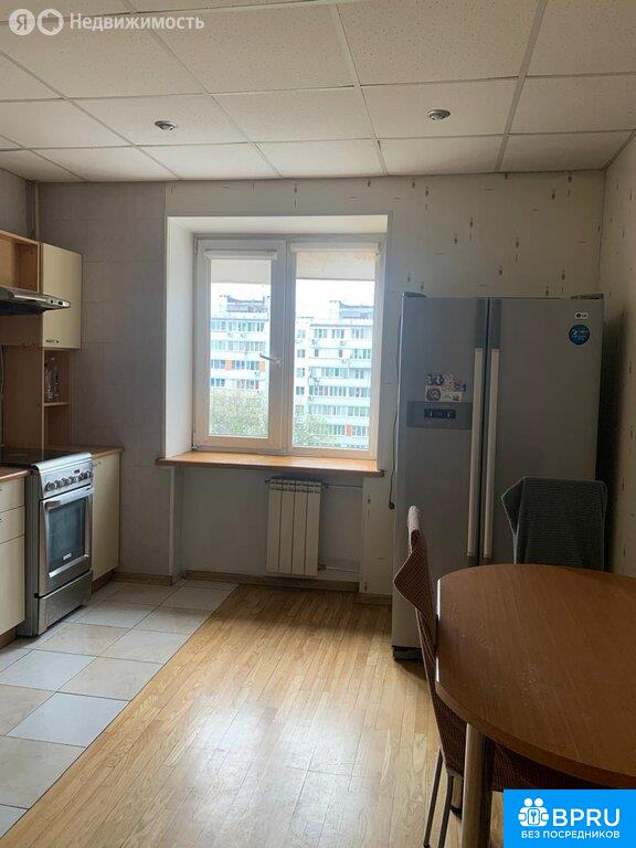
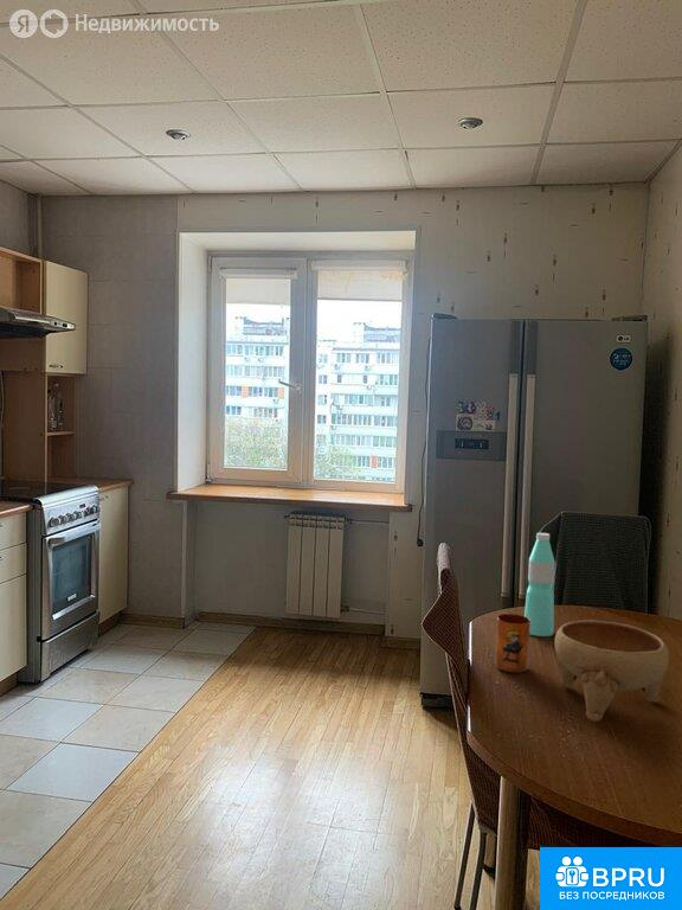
+ bowl [553,620,670,723]
+ mug [494,613,530,674]
+ water bottle [523,532,556,637]
